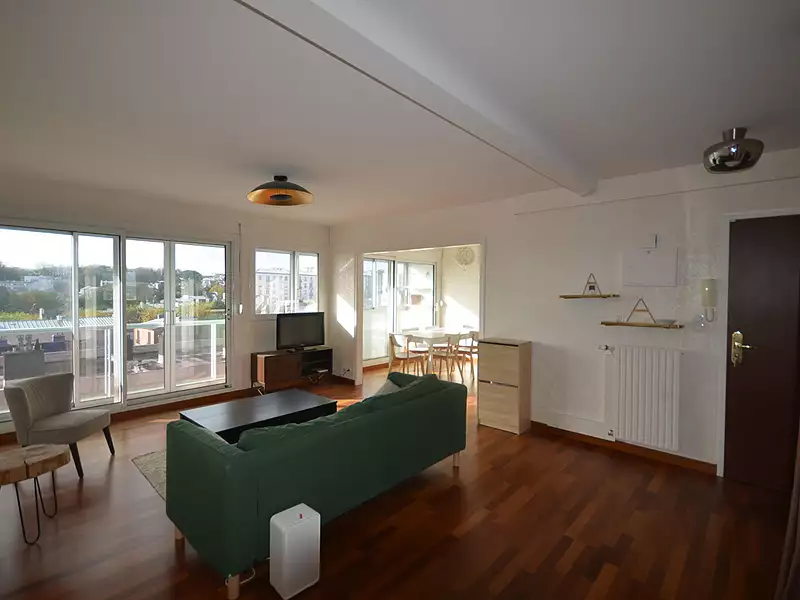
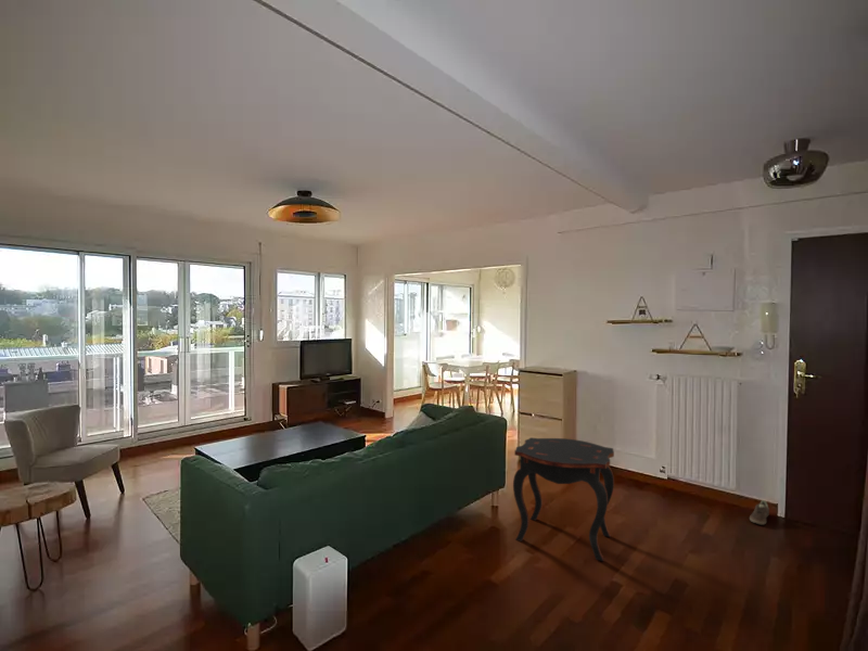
+ sneaker [749,499,770,526]
+ side table [512,436,615,562]
